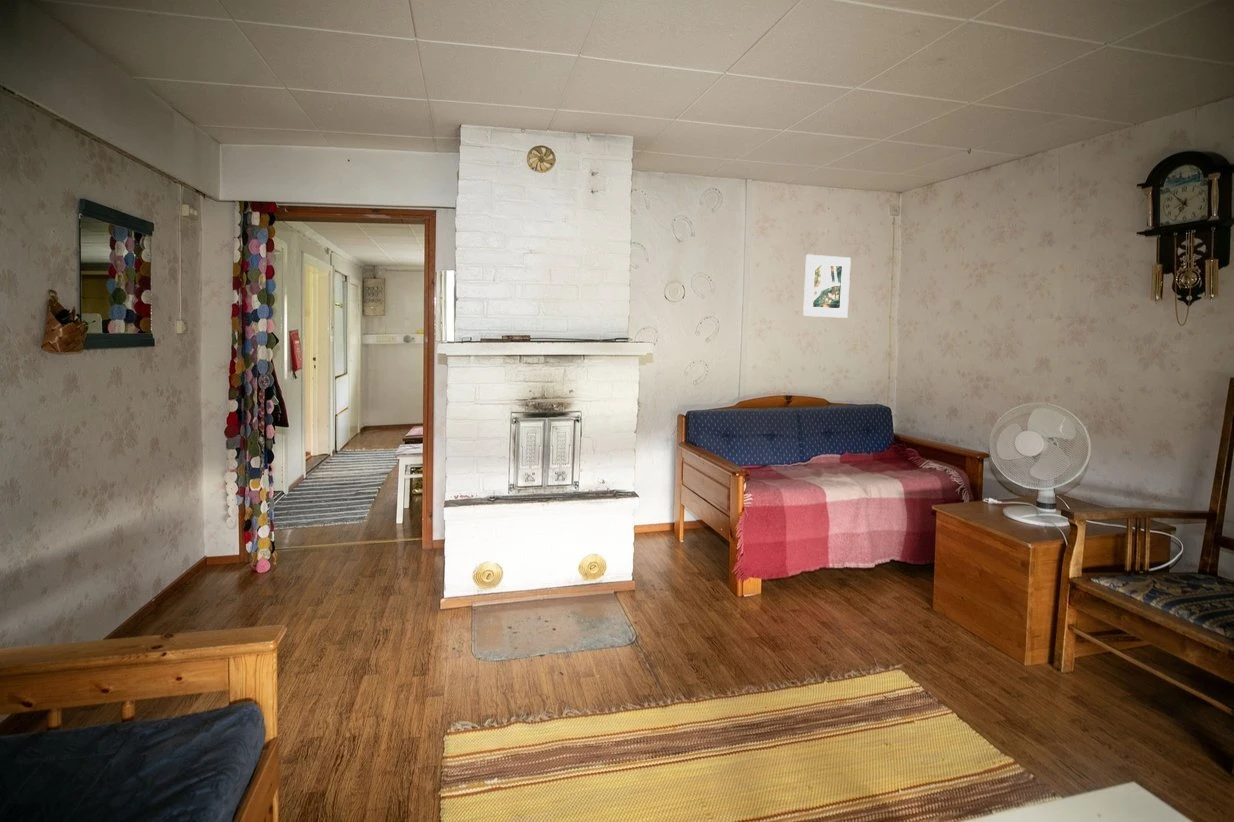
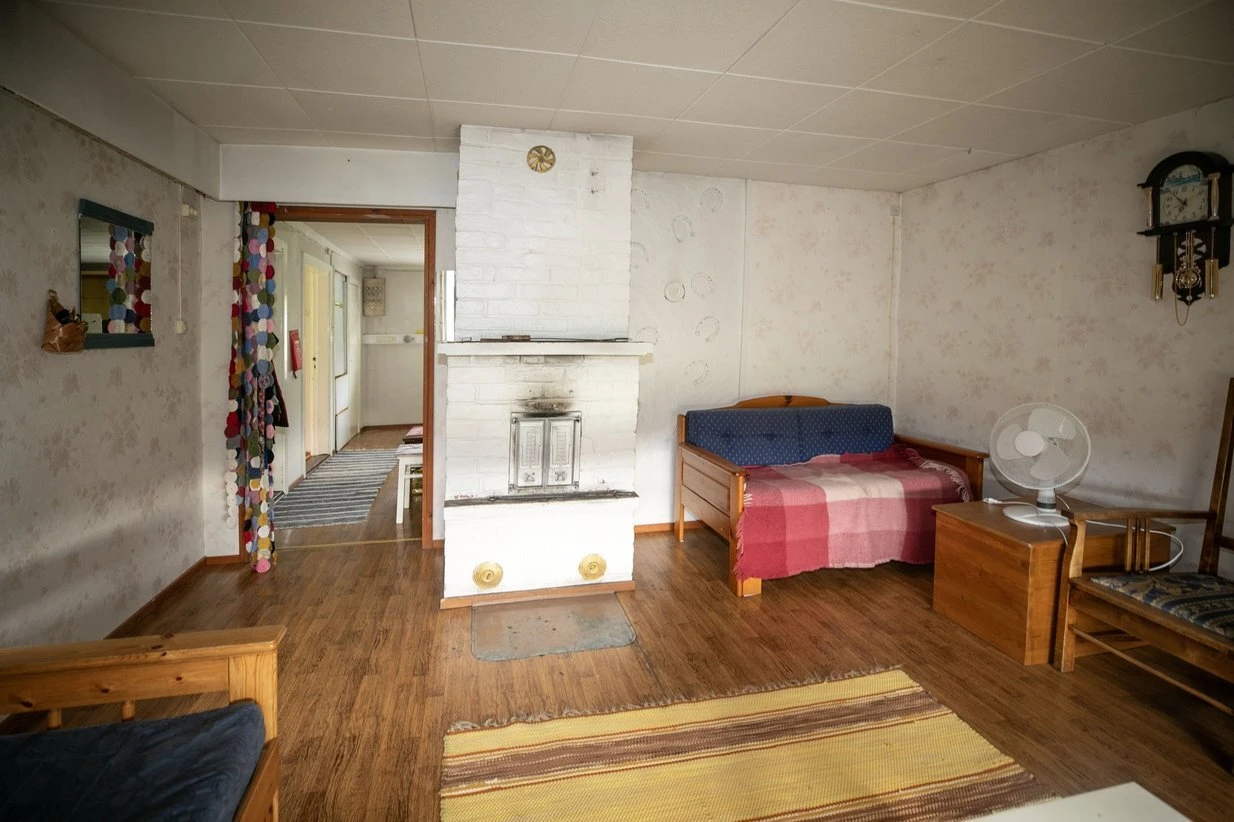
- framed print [802,254,852,319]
